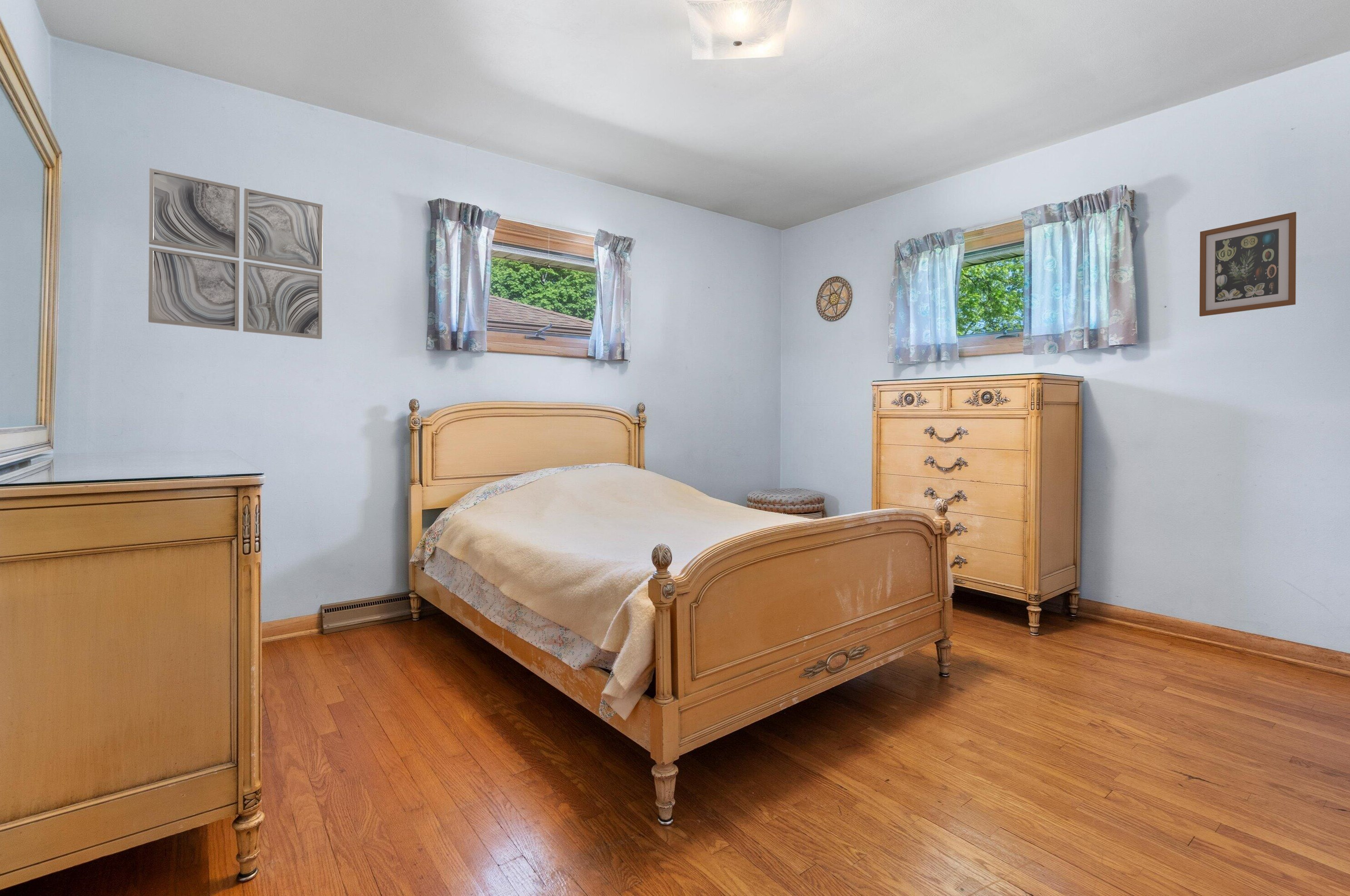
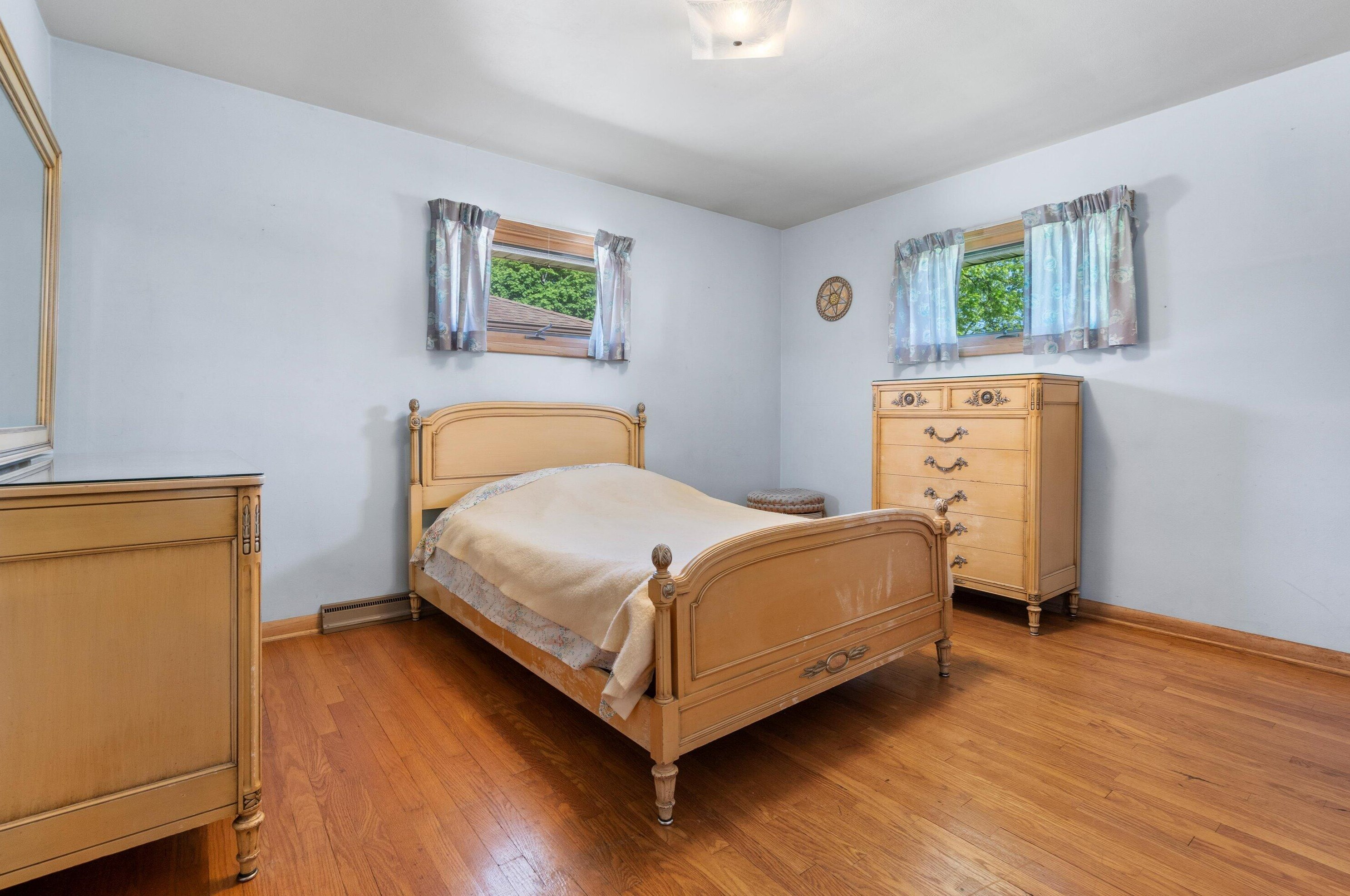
- wall art [1199,212,1297,317]
- wall art [148,167,323,340]
